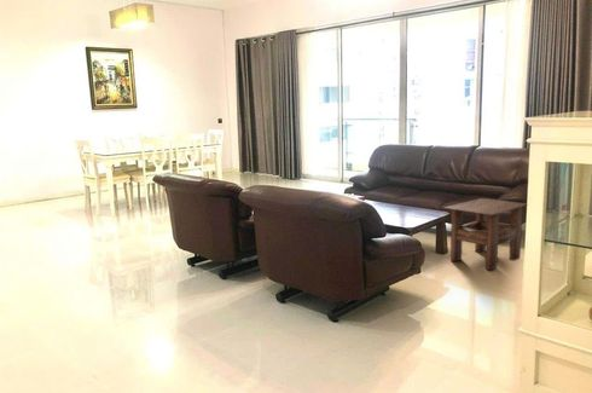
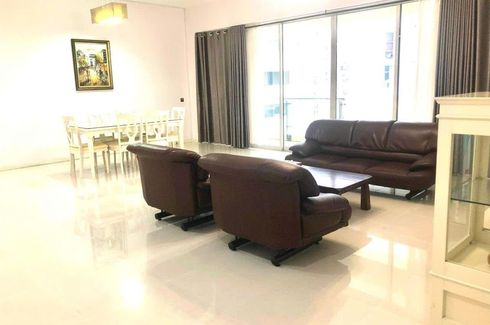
- side table [442,197,528,271]
